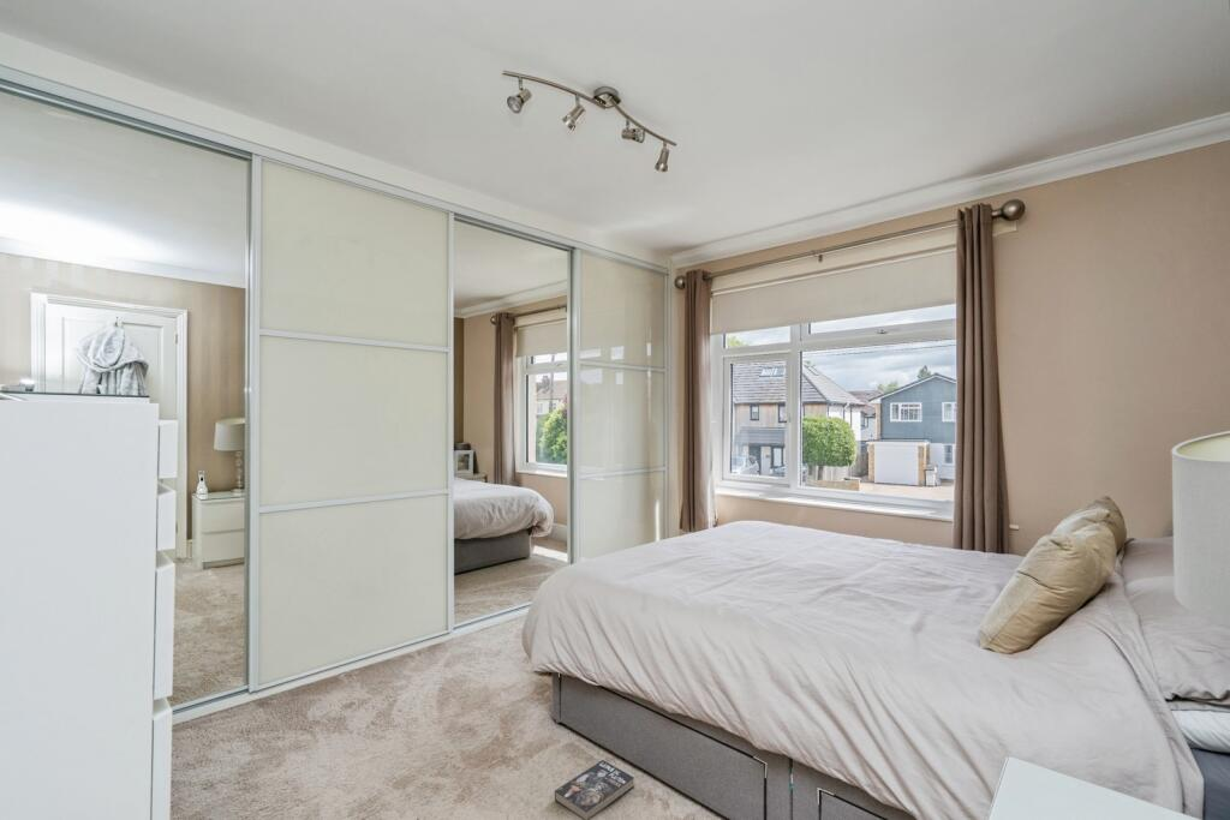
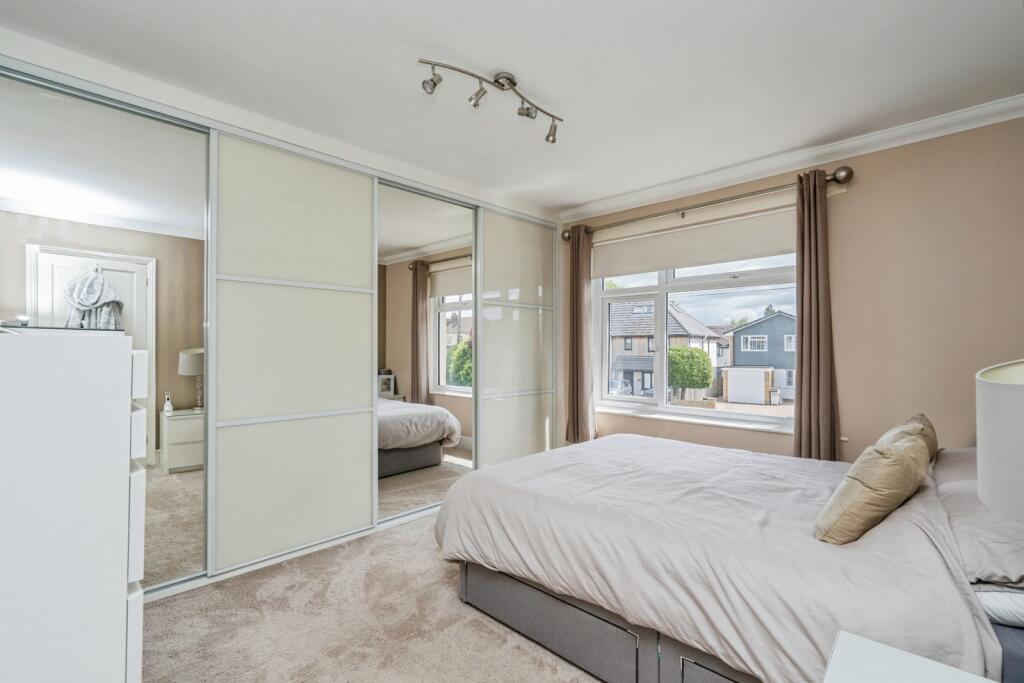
- book [554,759,635,820]
